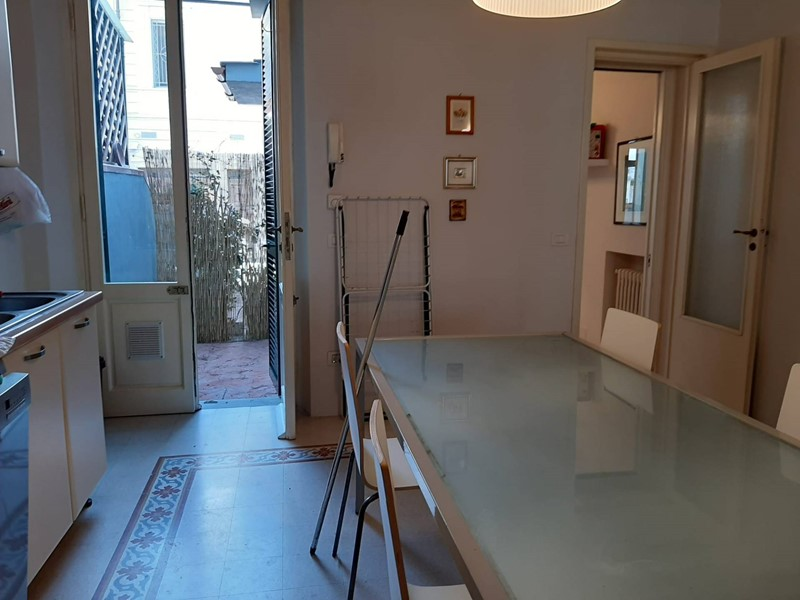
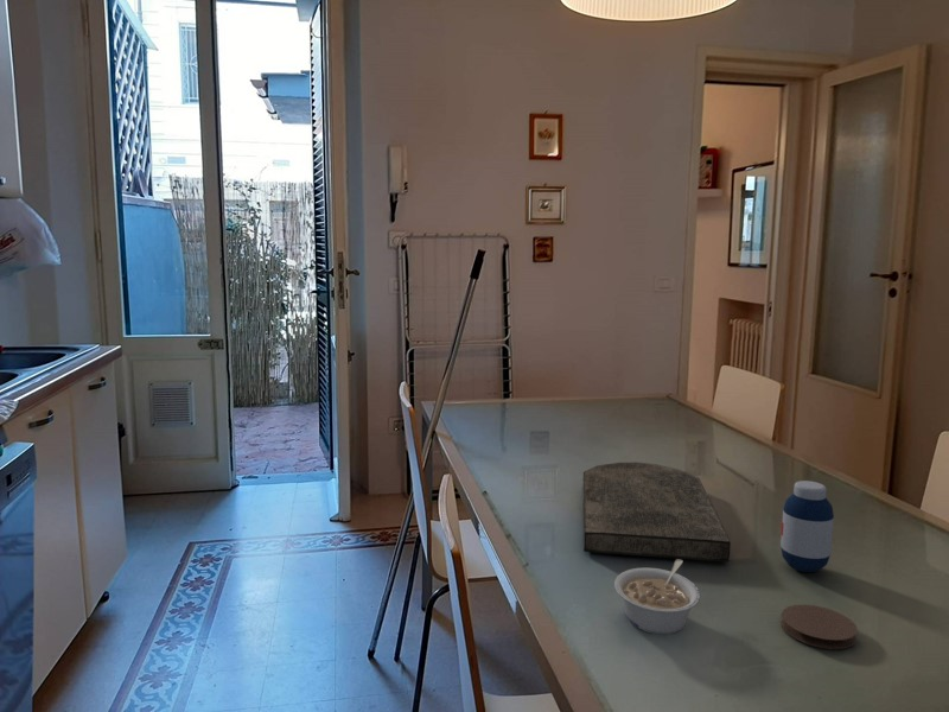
+ coaster [779,604,859,650]
+ medicine bottle [779,479,835,573]
+ legume [613,559,701,636]
+ cutting board [581,462,732,562]
